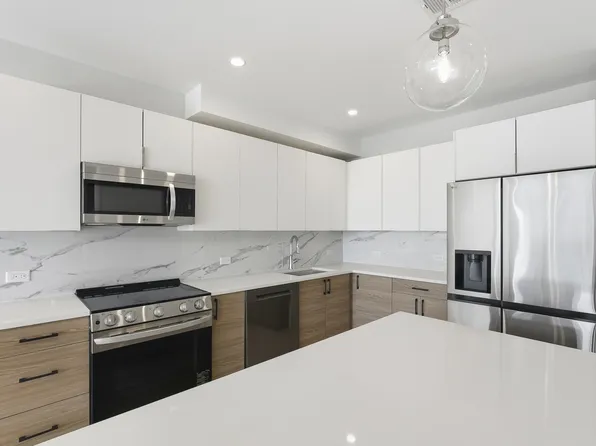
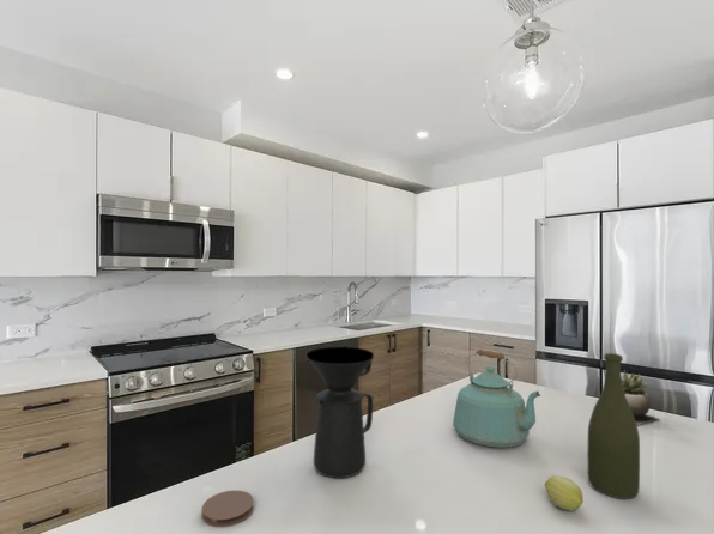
+ fruit [544,474,585,511]
+ kettle [452,348,541,449]
+ succulent plant [622,370,661,426]
+ coffee maker [305,346,375,479]
+ bottle [586,352,641,499]
+ coaster [201,489,255,528]
